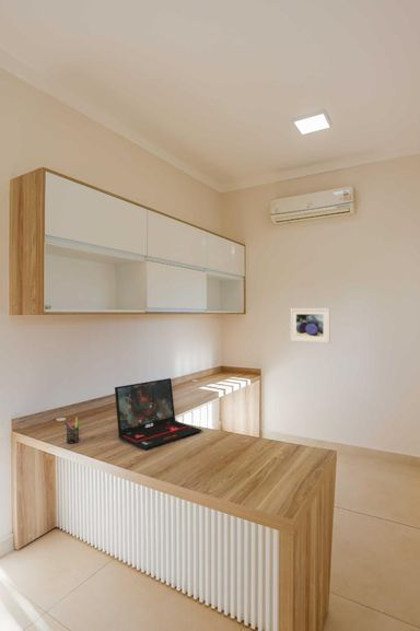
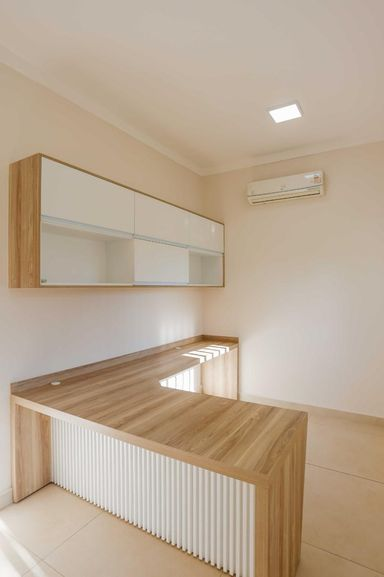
- pen holder [63,417,83,445]
- laptop [114,377,202,451]
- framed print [290,307,331,344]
